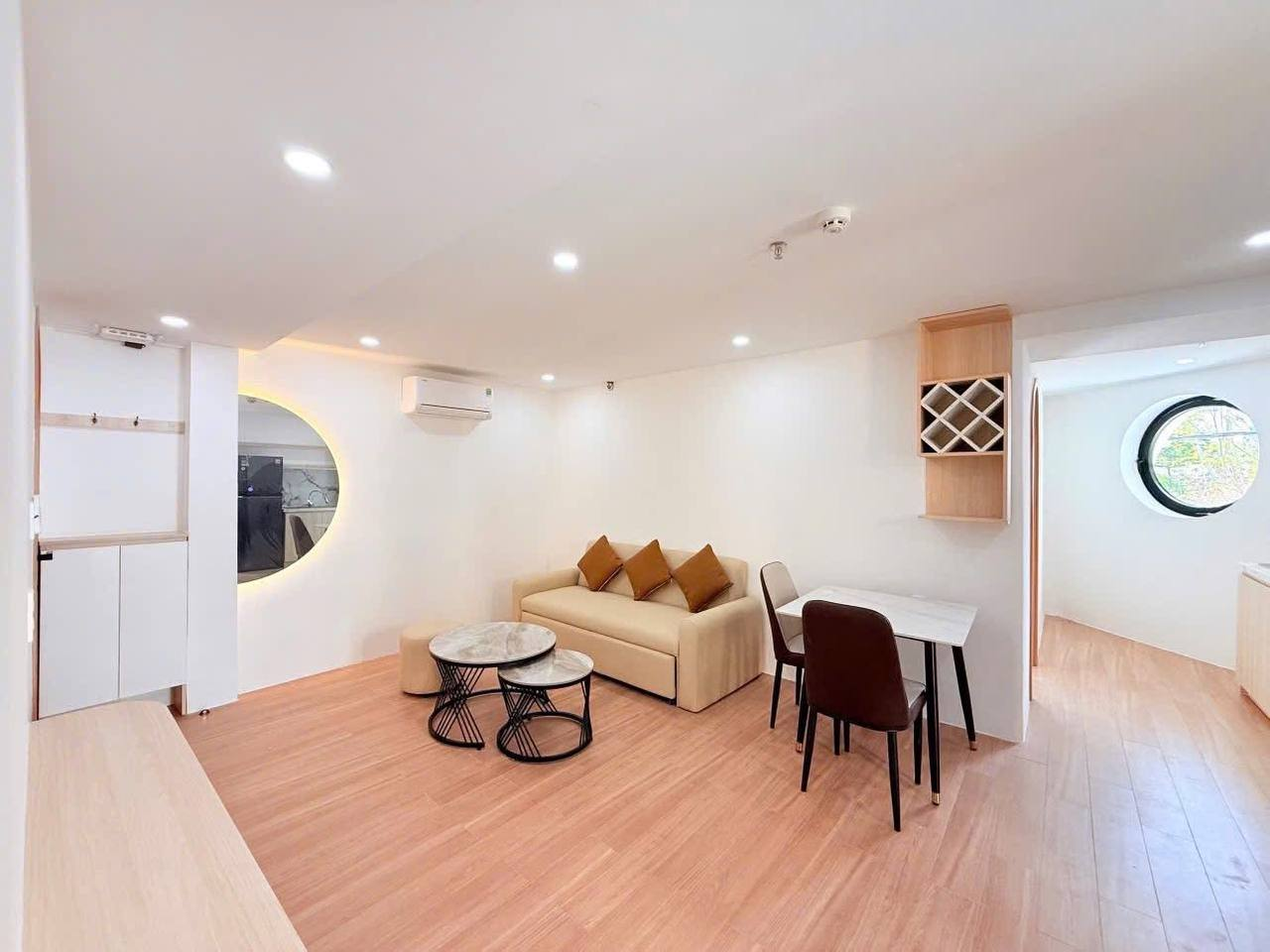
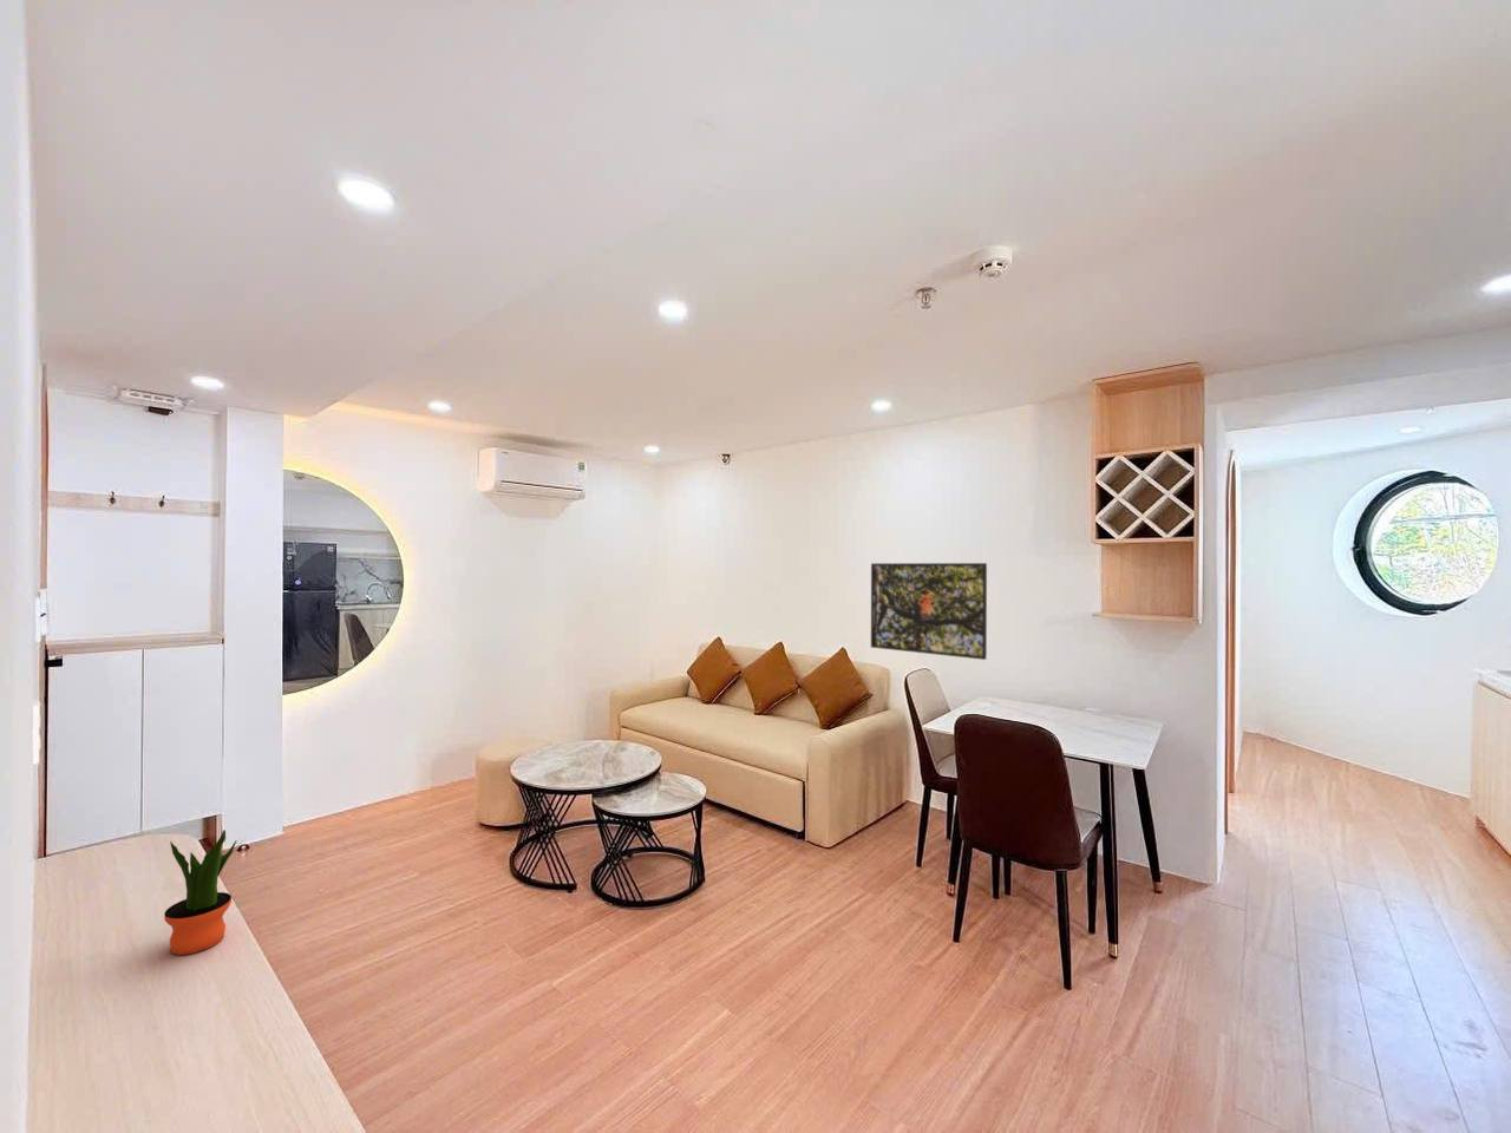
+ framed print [870,562,988,661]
+ potted plant [163,828,238,956]
